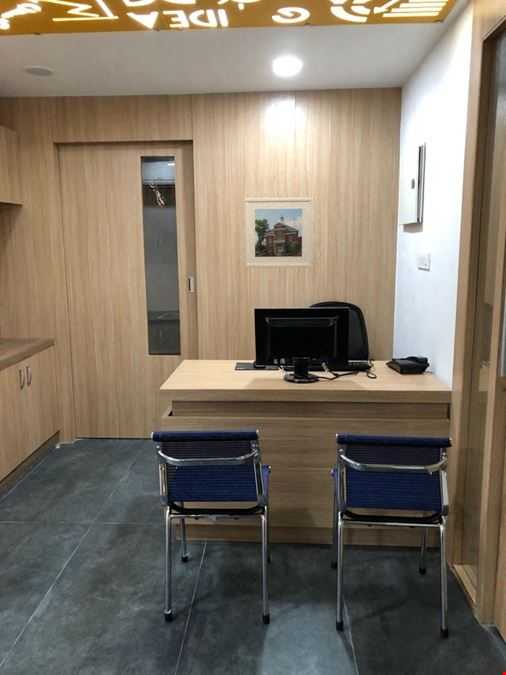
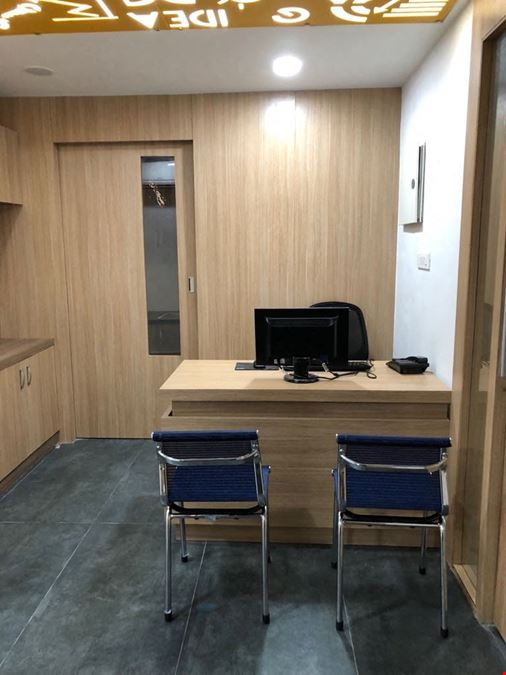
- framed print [243,196,314,269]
